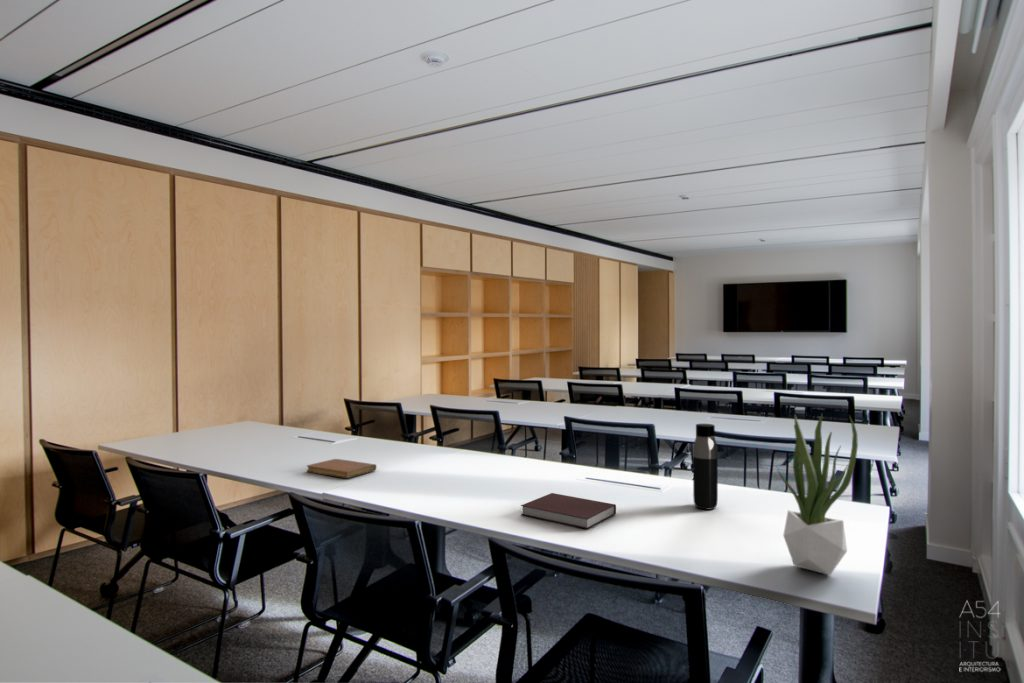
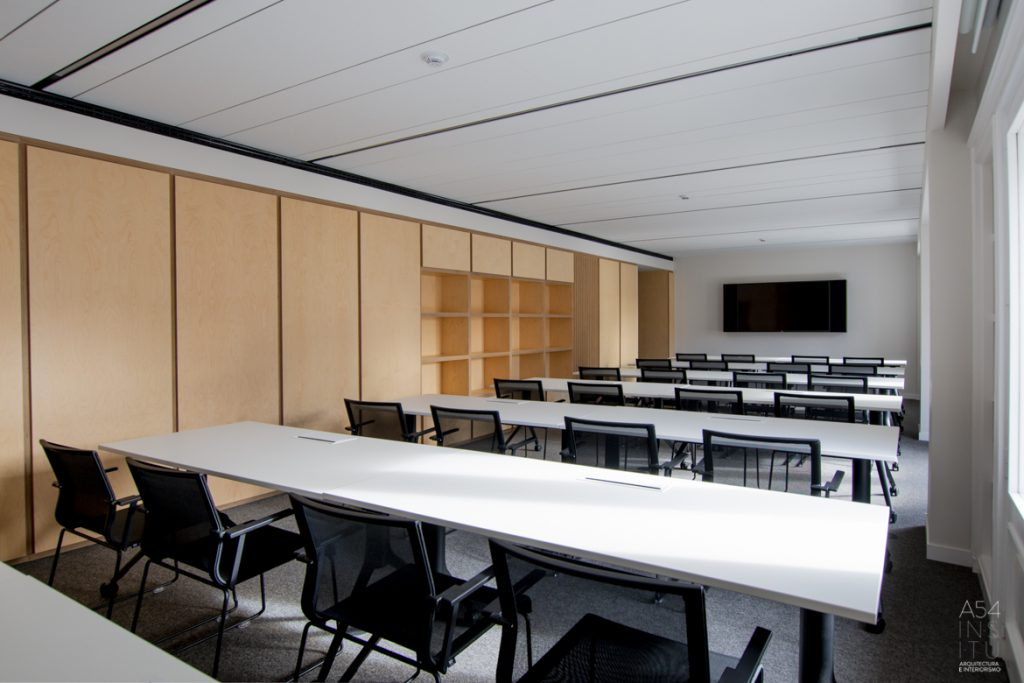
- notebook [306,458,377,479]
- potted plant [776,413,859,576]
- notebook [520,492,617,530]
- water bottle [692,423,719,510]
